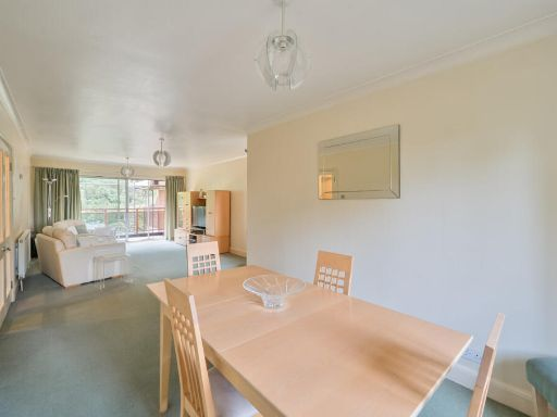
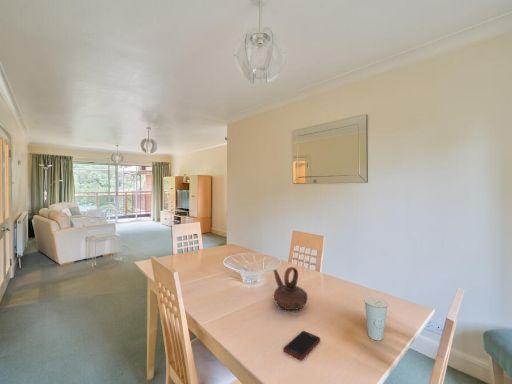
+ teapot [273,266,309,311]
+ cup [363,295,389,341]
+ cell phone [283,330,321,361]
